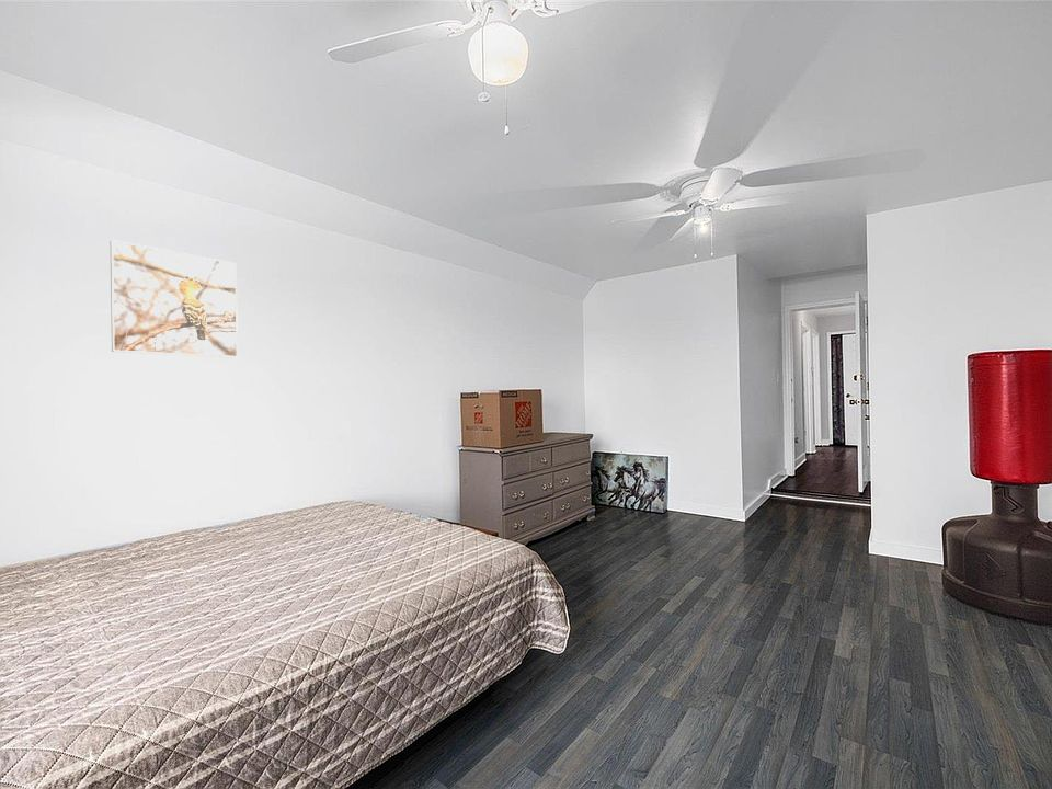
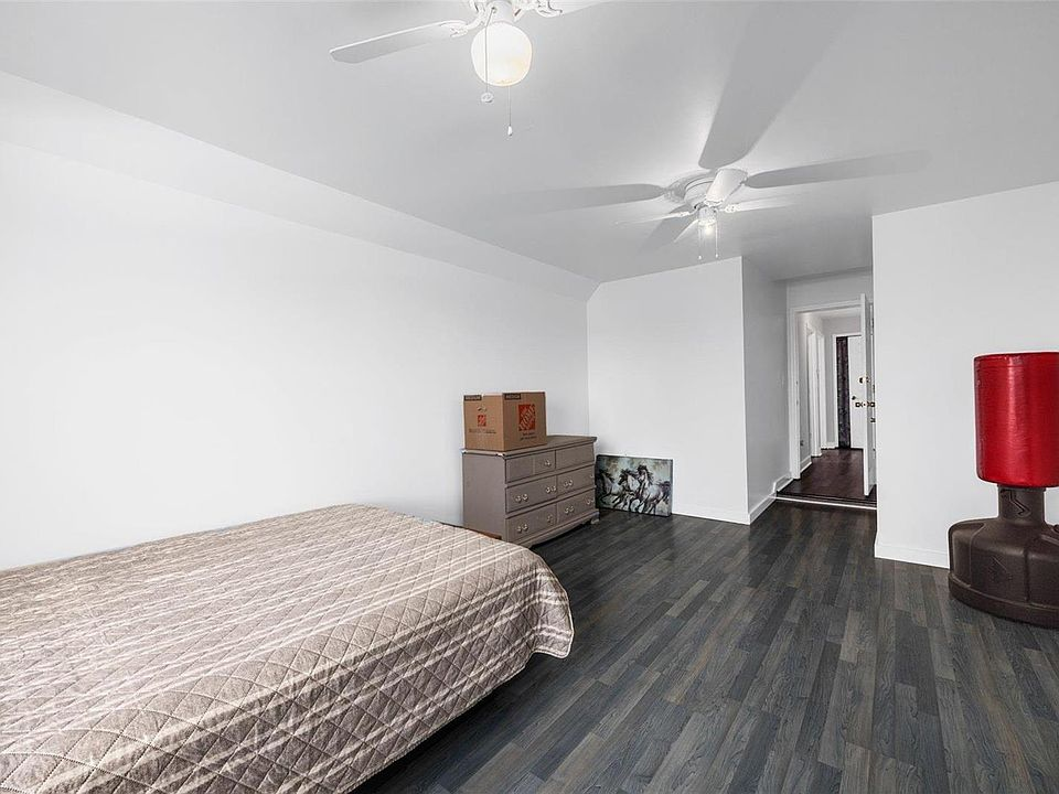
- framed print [110,239,239,358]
